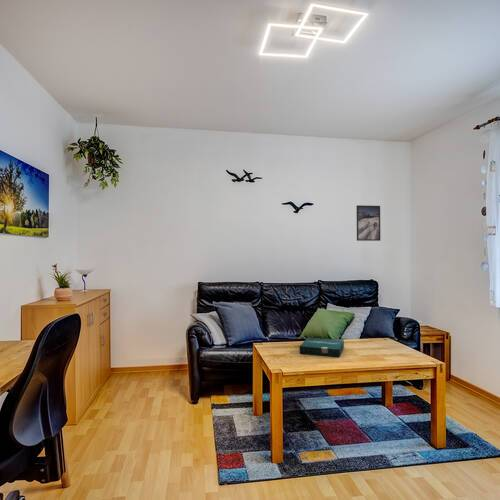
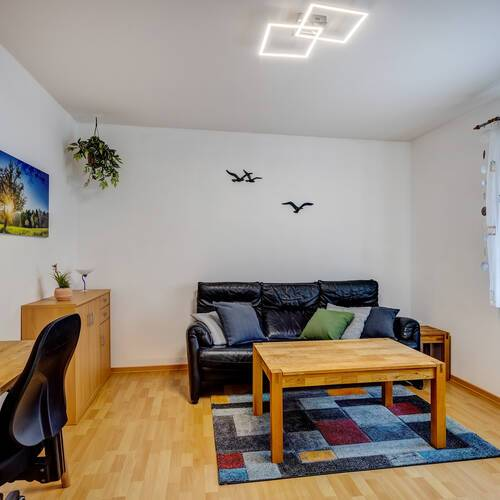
- pizza box [299,336,345,358]
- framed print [356,204,381,242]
